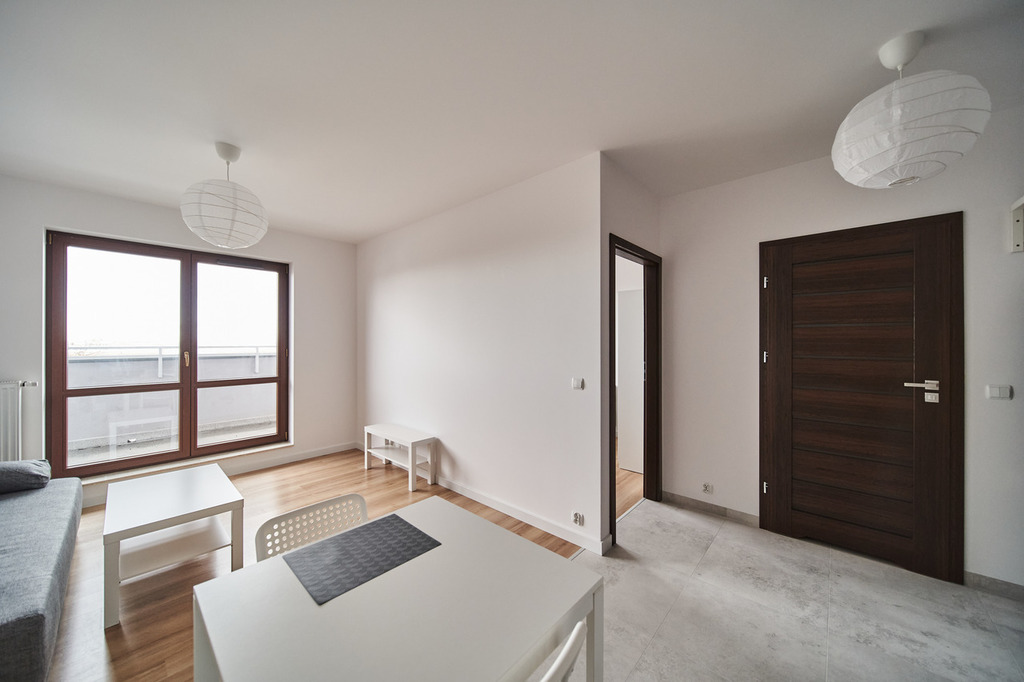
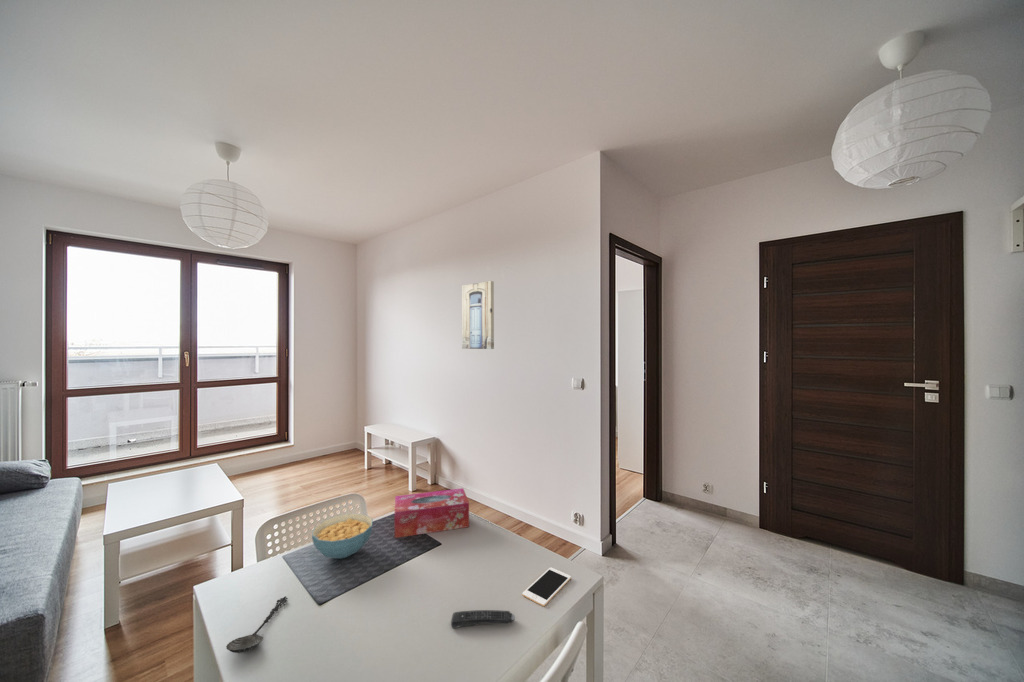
+ cell phone [521,566,572,607]
+ cereal bowl [311,512,373,560]
+ spoon [225,595,289,654]
+ tissue box [394,487,470,539]
+ wall art [461,280,495,350]
+ remote control [450,609,516,630]
